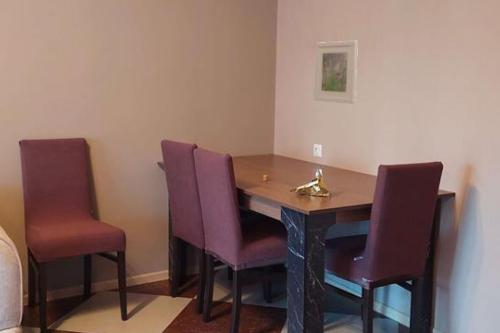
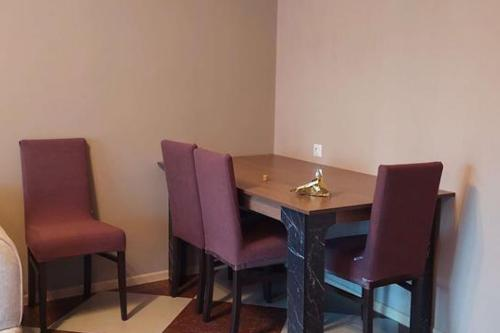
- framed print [313,40,359,104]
